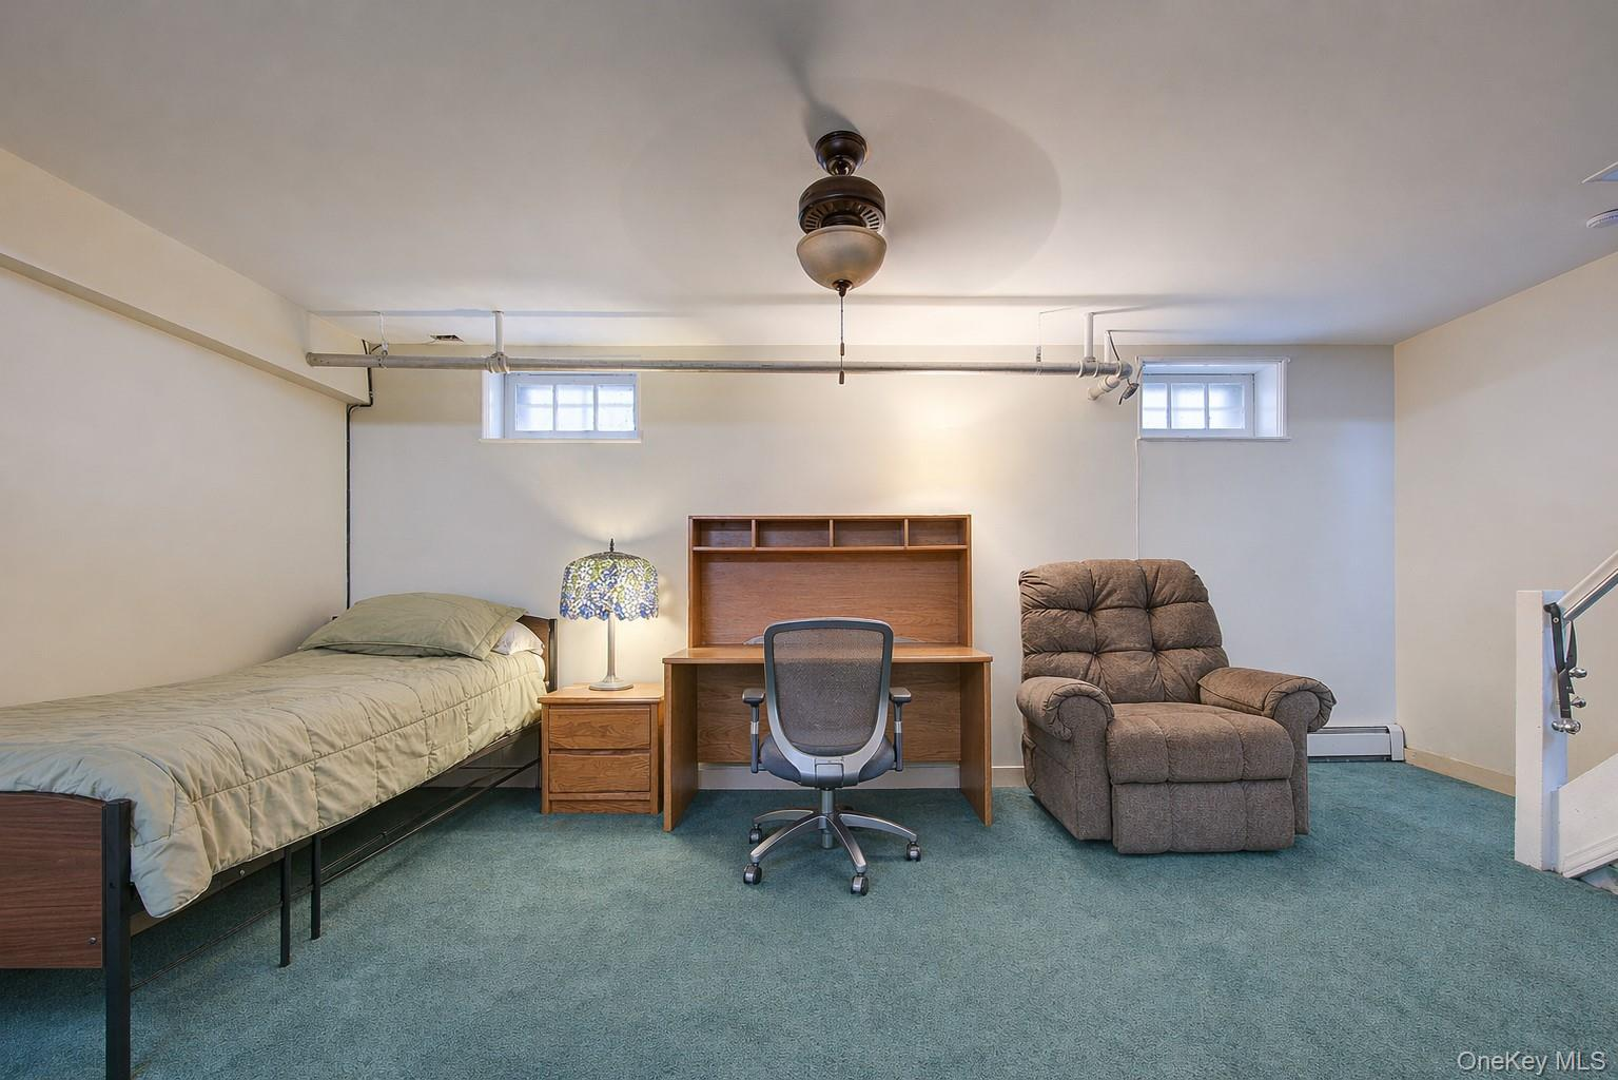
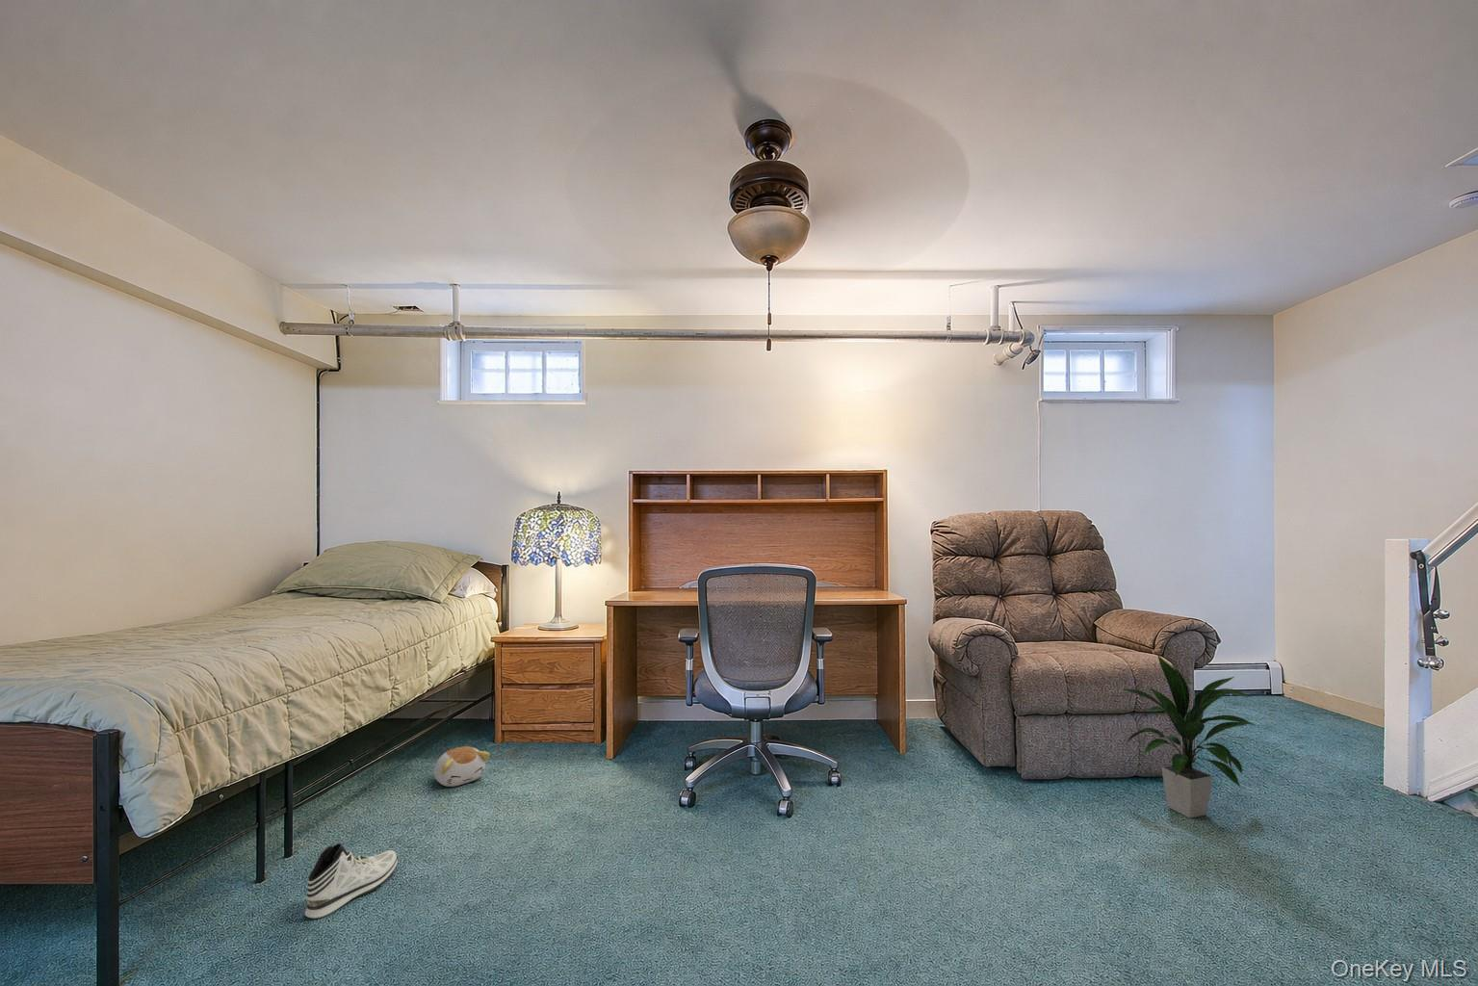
+ sneaker [304,843,398,921]
+ indoor plant [1115,654,1259,819]
+ plush toy [434,745,491,788]
